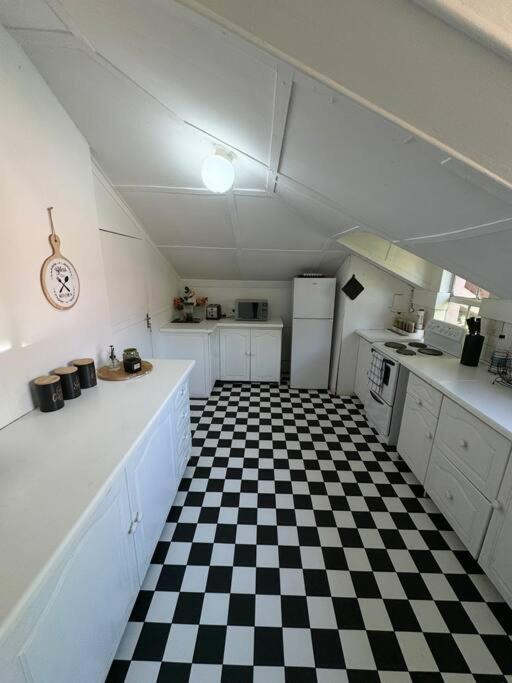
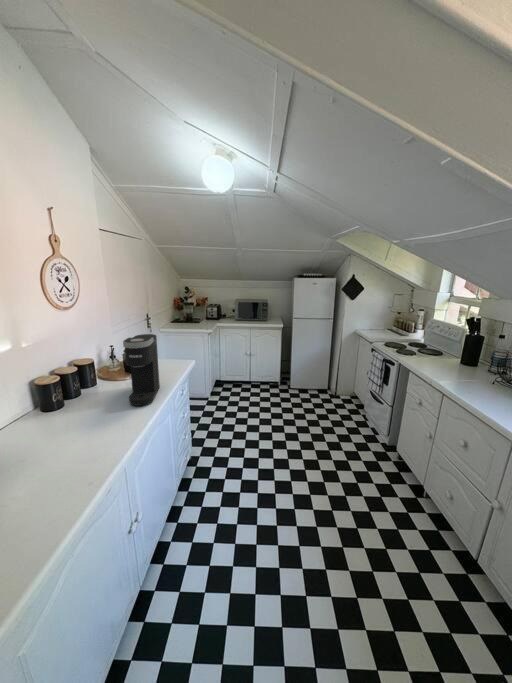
+ coffee maker [122,333,161,407]
